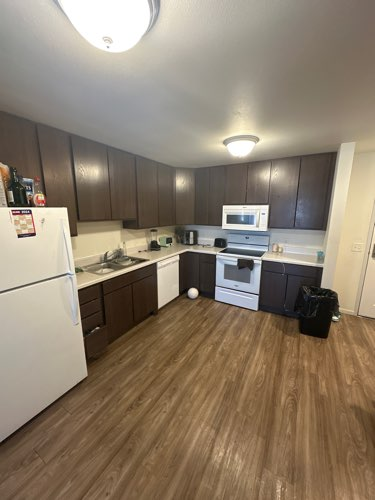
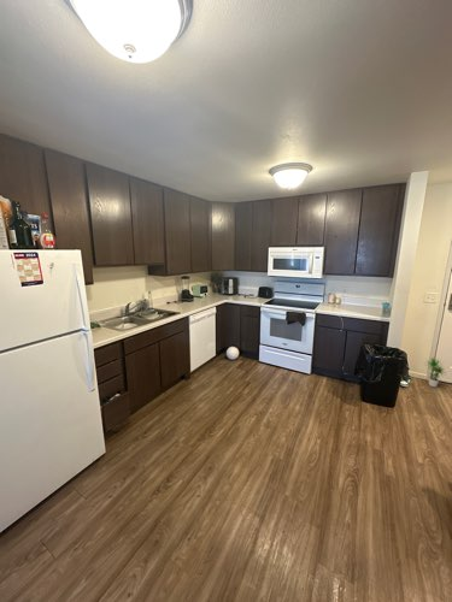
+ potted plant [424,356,446,389]
